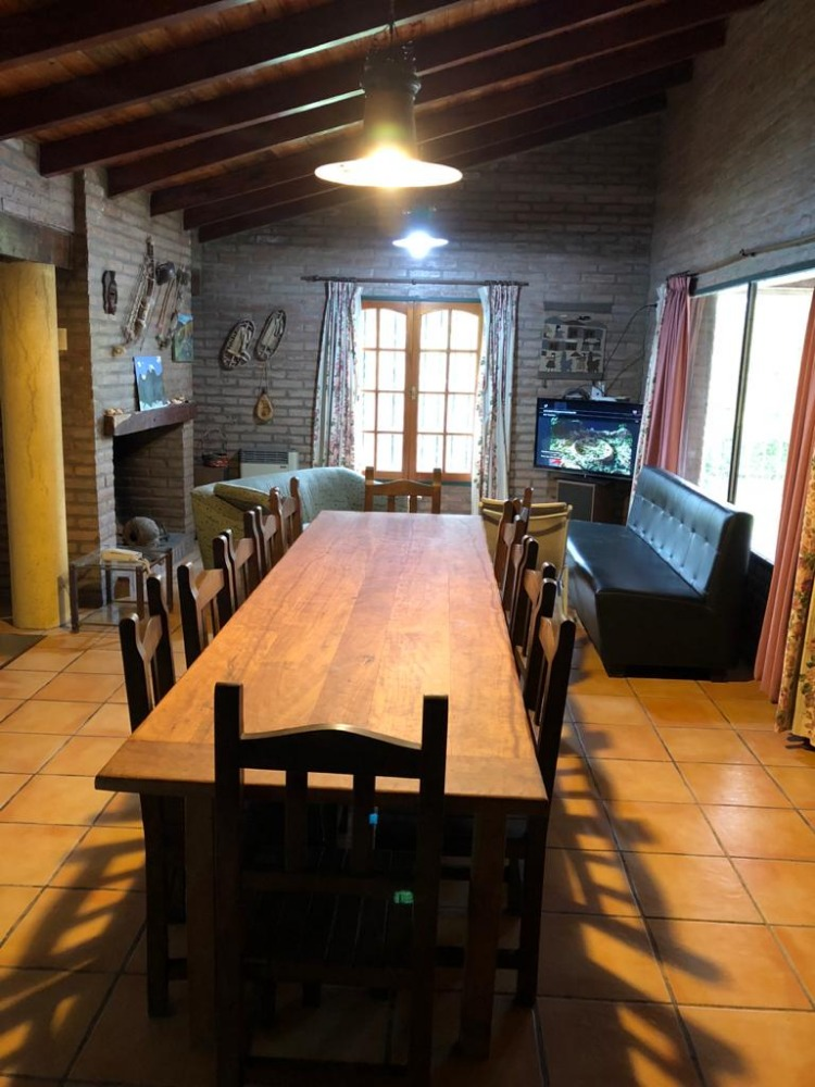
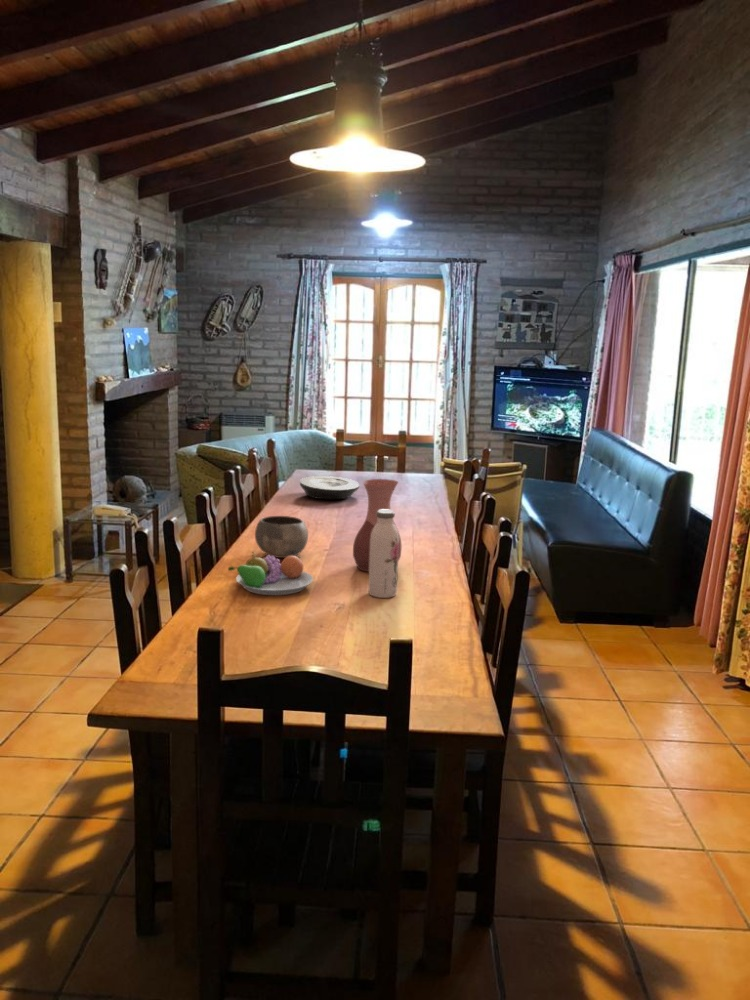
+ fruit bowl [227,551,314,596]
+ vase [352,478,402,573]
+ water bottle [368,509,399,599]
+ plate [299,475,360,501]
+ bowl [254,515,309,559]
